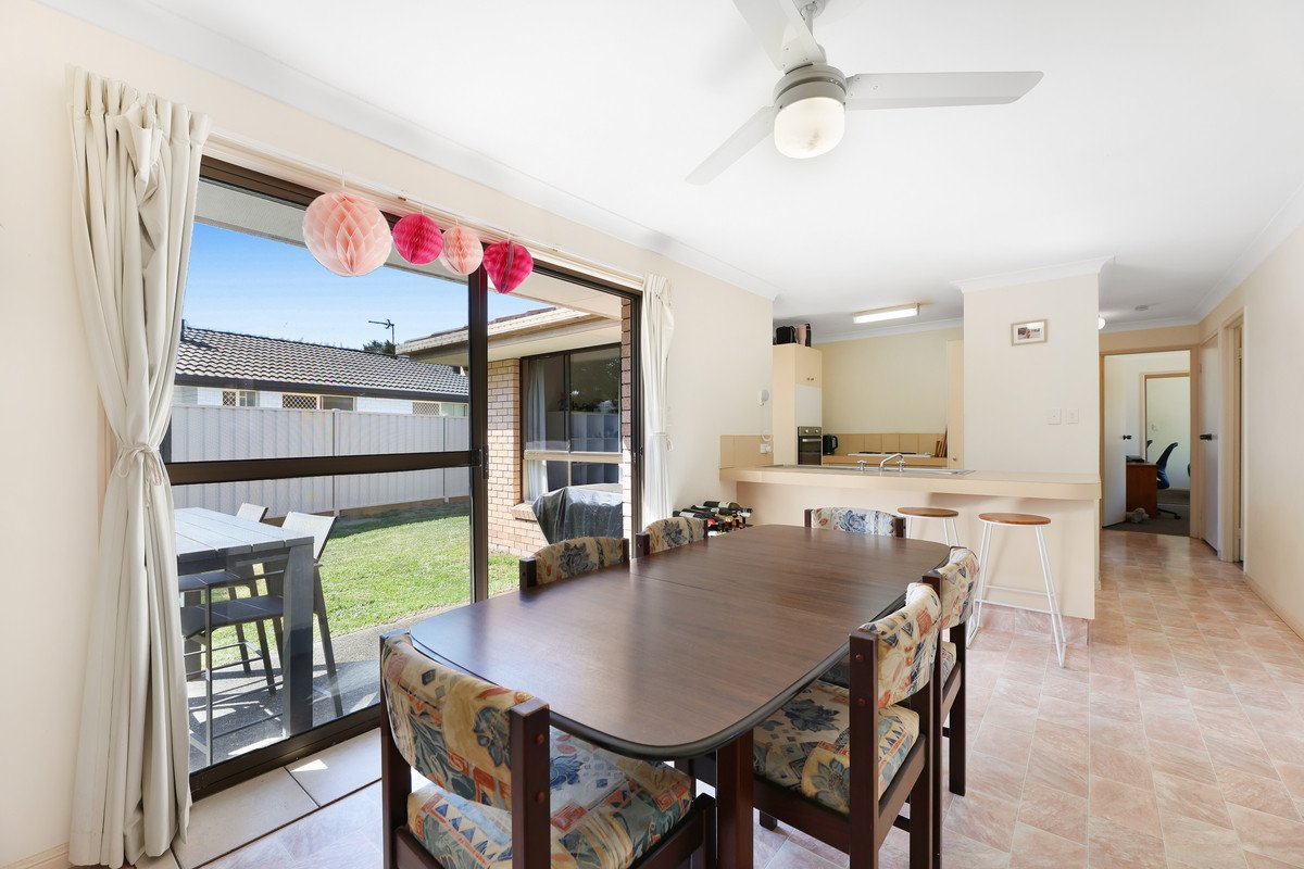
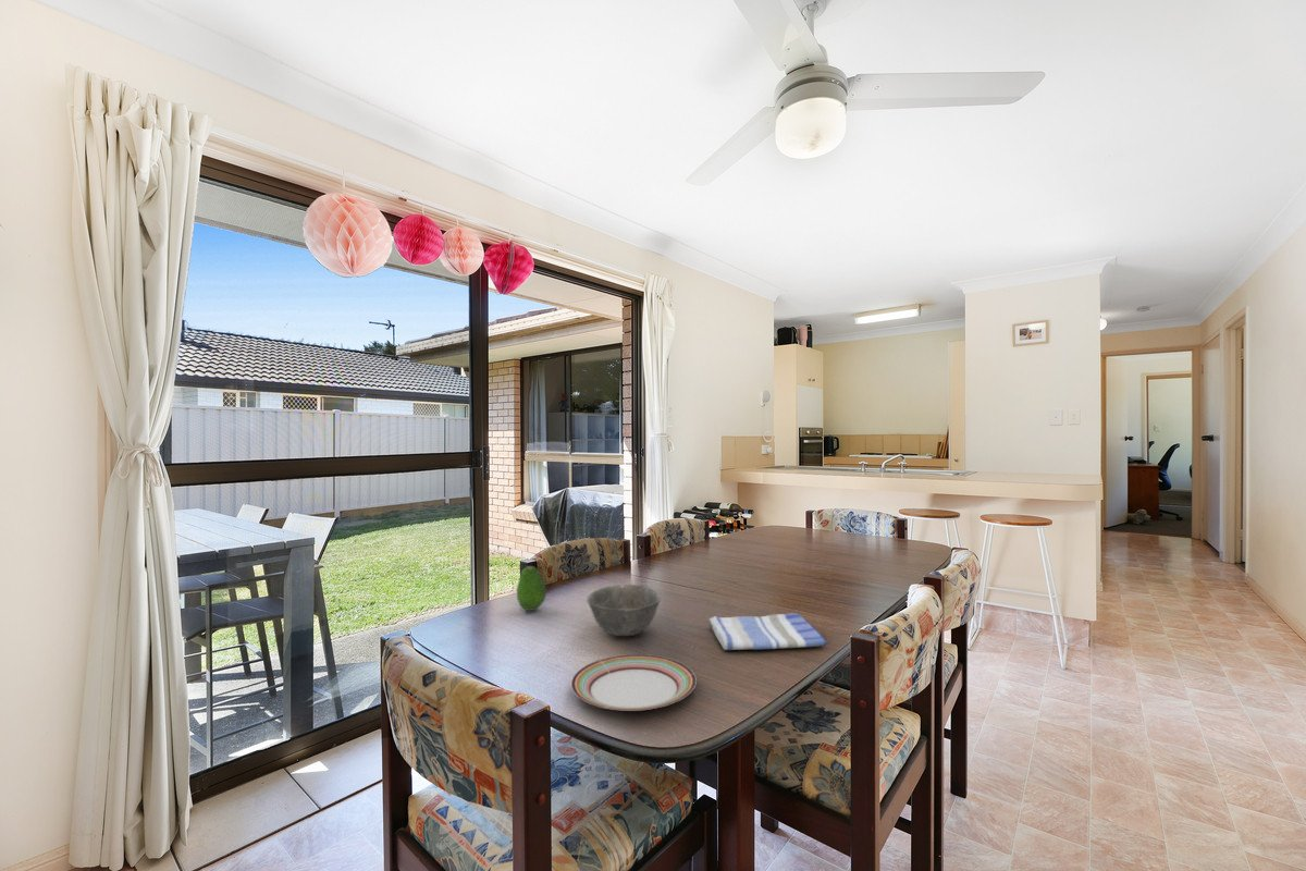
+ bowl [586,584,662,637]
+ dish towel [709,612,828,651]
+ plate [570,653,698,712]
+ fruit [516,565,546,612]
